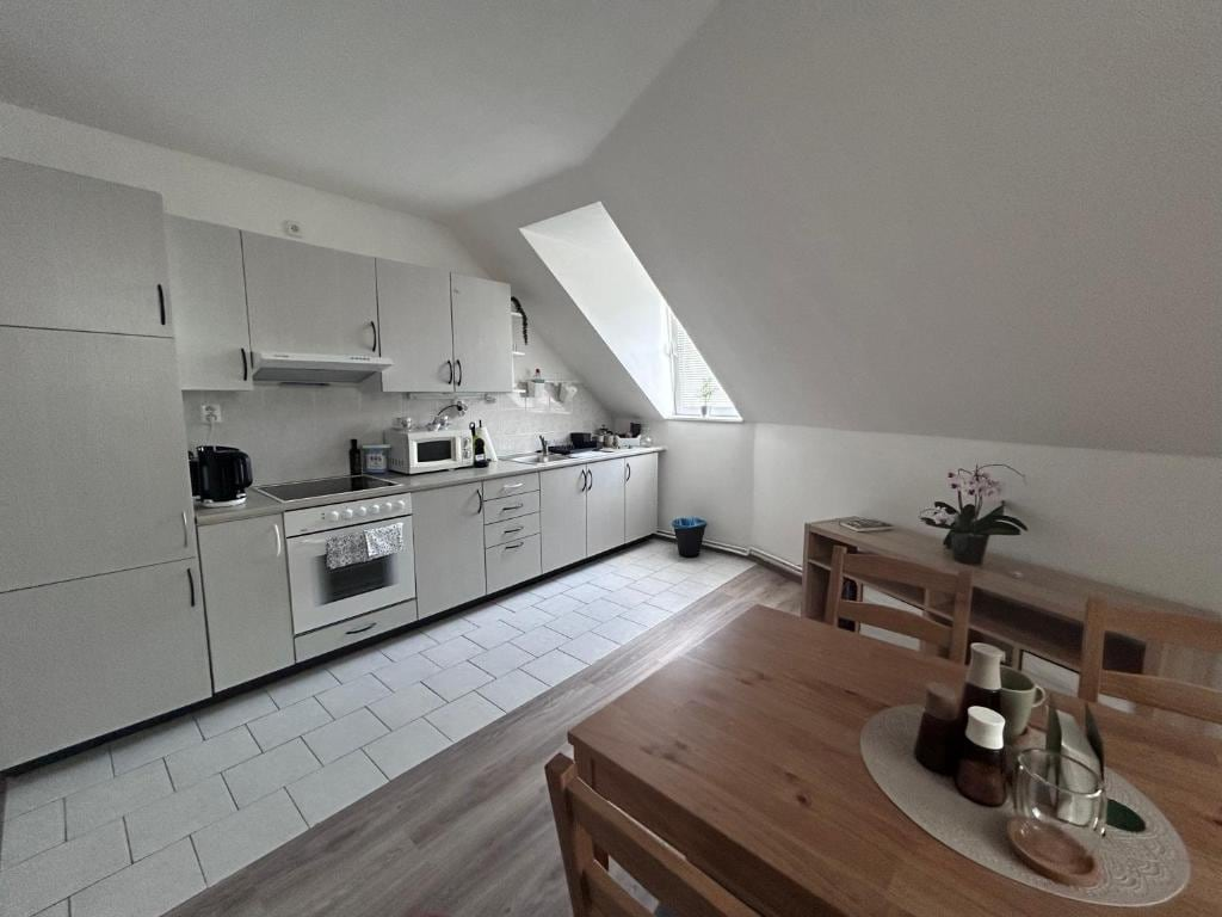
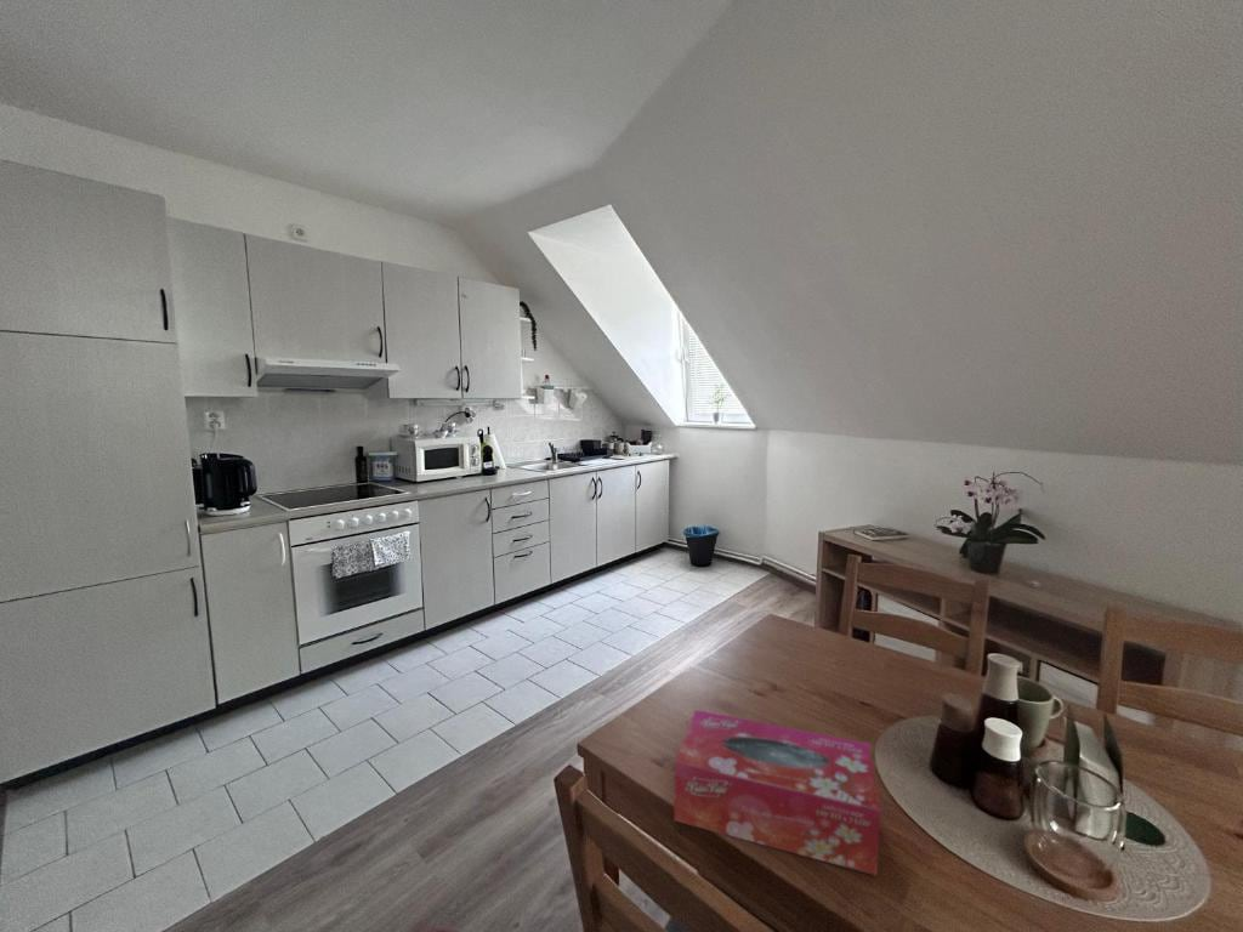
+ tissue box [672,709,881,876]
